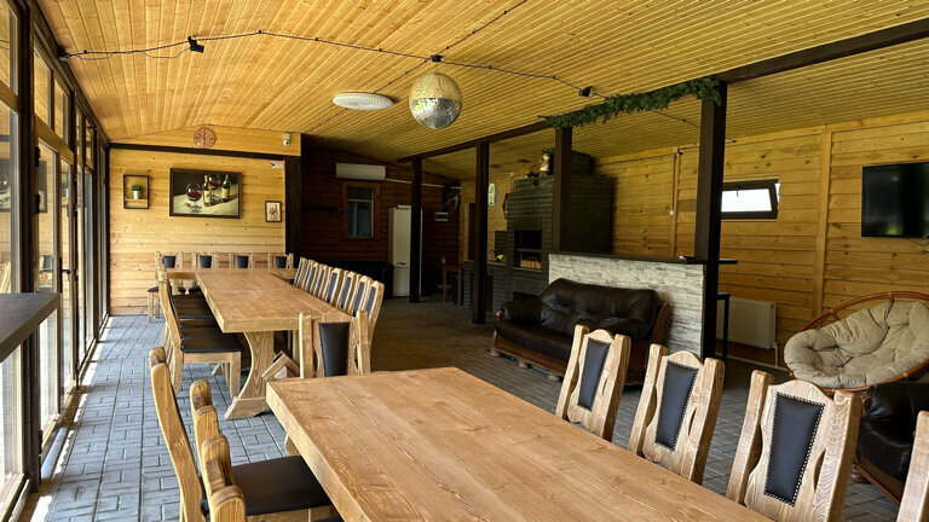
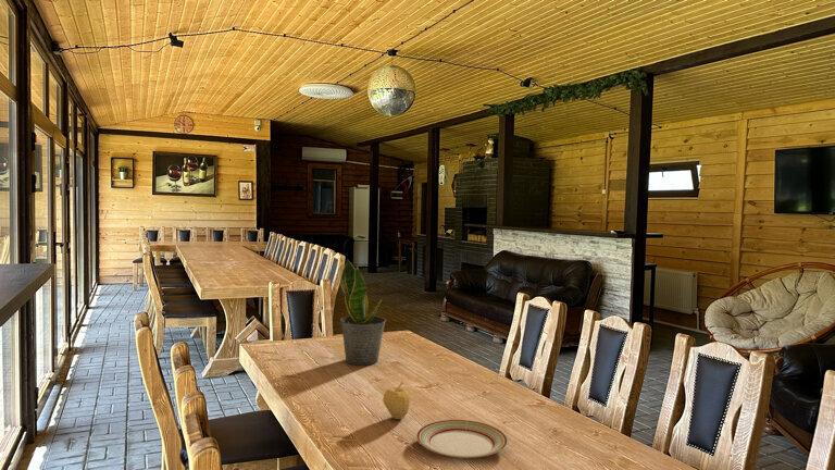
+ potted plant [339,259,387,366]
+ plate [415,419,509,459]
+ fruit [382,381,412,421]
